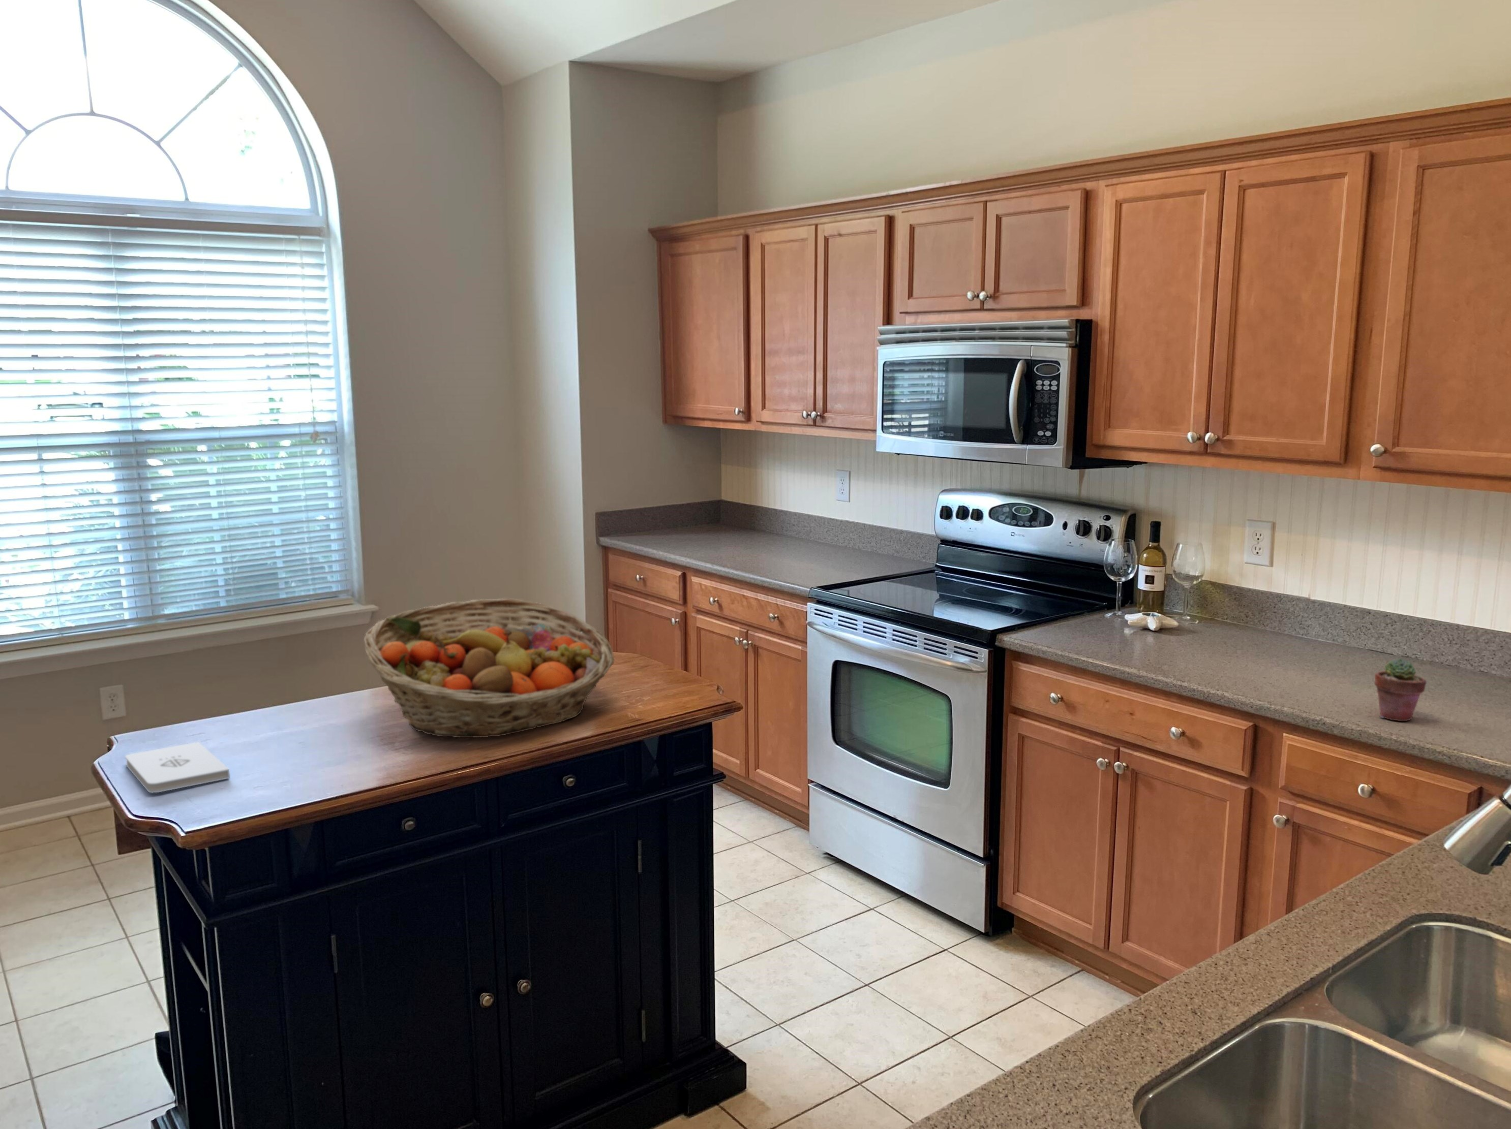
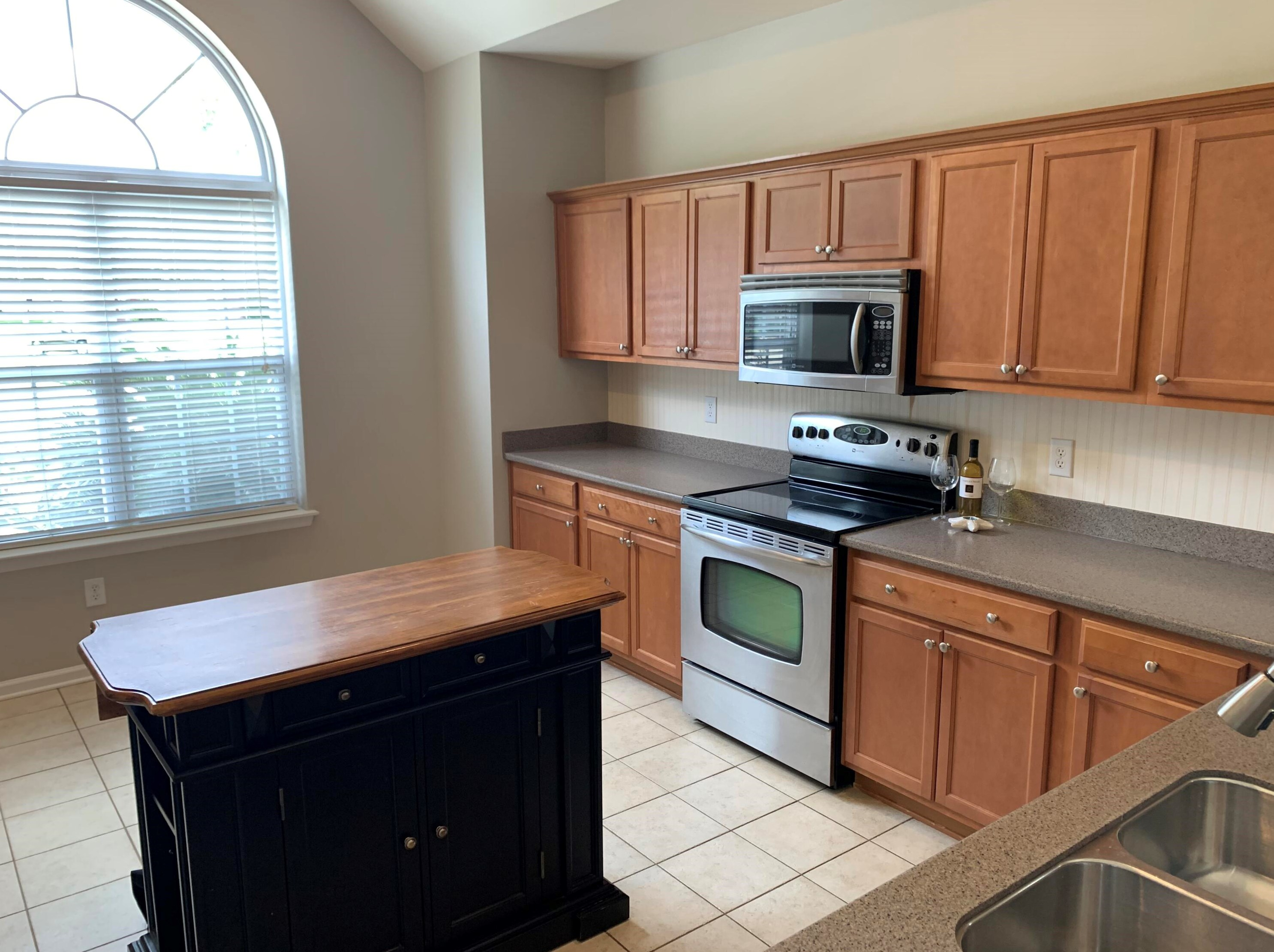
- notepad [125,741,230,793]
- potted succulent [1373,658,1427,721]
- fruit basket [363,598,614,739]
